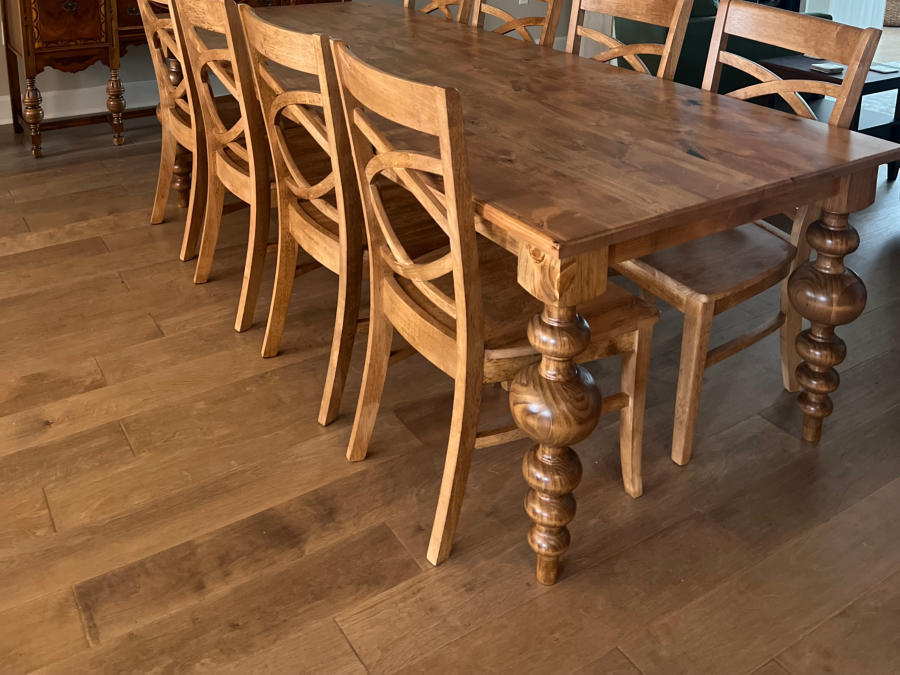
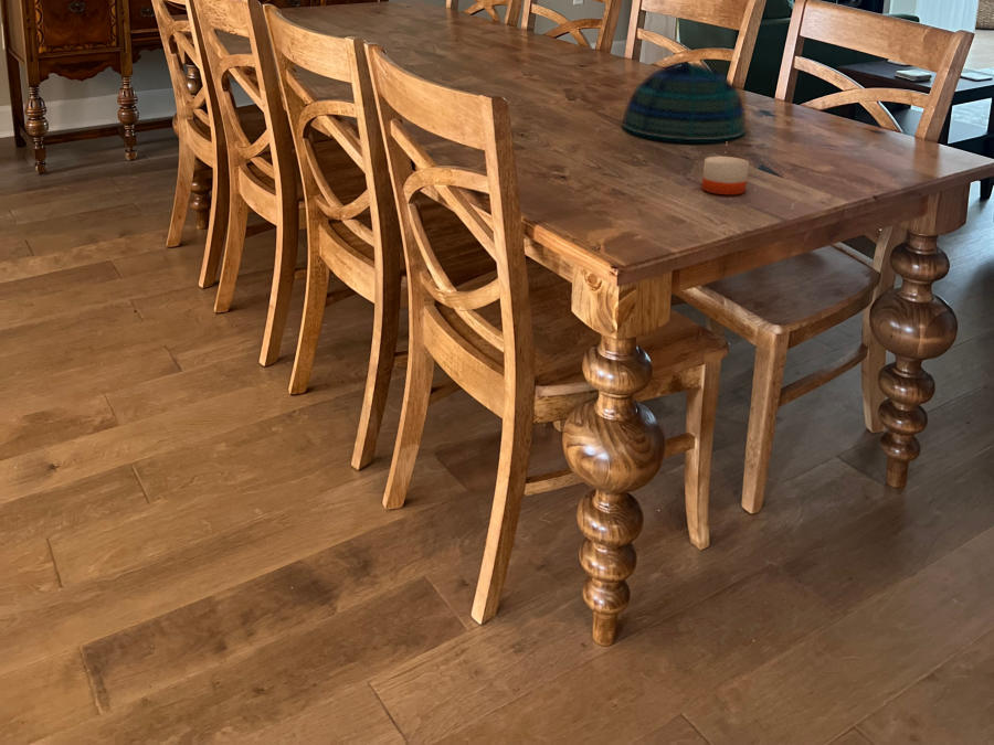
+ candle [700,137,750,195]
+ decorative bowl [621,61,747,141]
